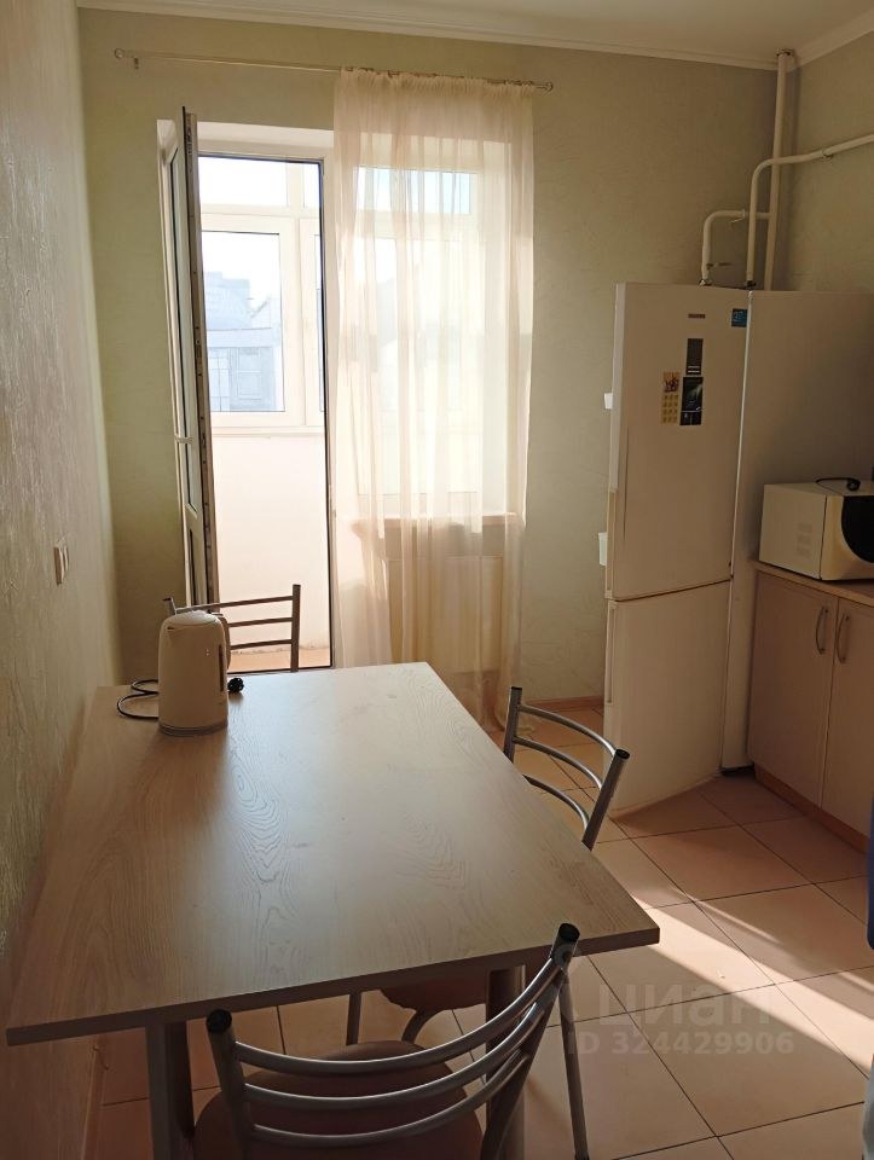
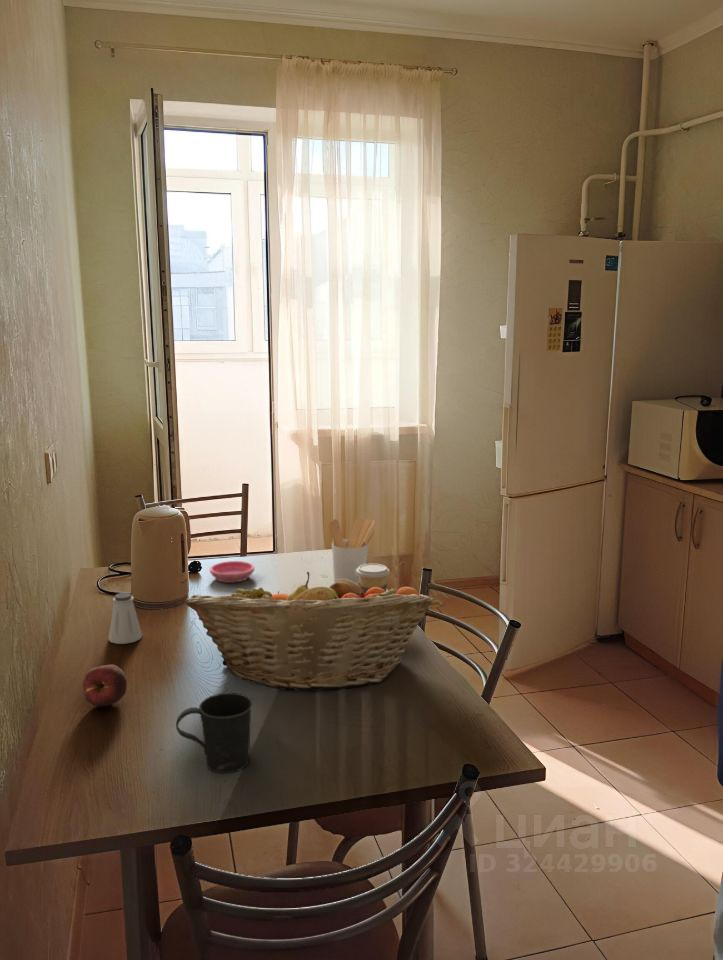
+ utensil holder [327,516,376,585]
+ mug [175,692,254,774]
+ saucer [209,560,255,584]
+ coffee cup [356,563,390,594]
+ saltshaker [108,592,143,645]
+ apple [82,664,128,707]
+ fruit basket [184,571,434,692]
